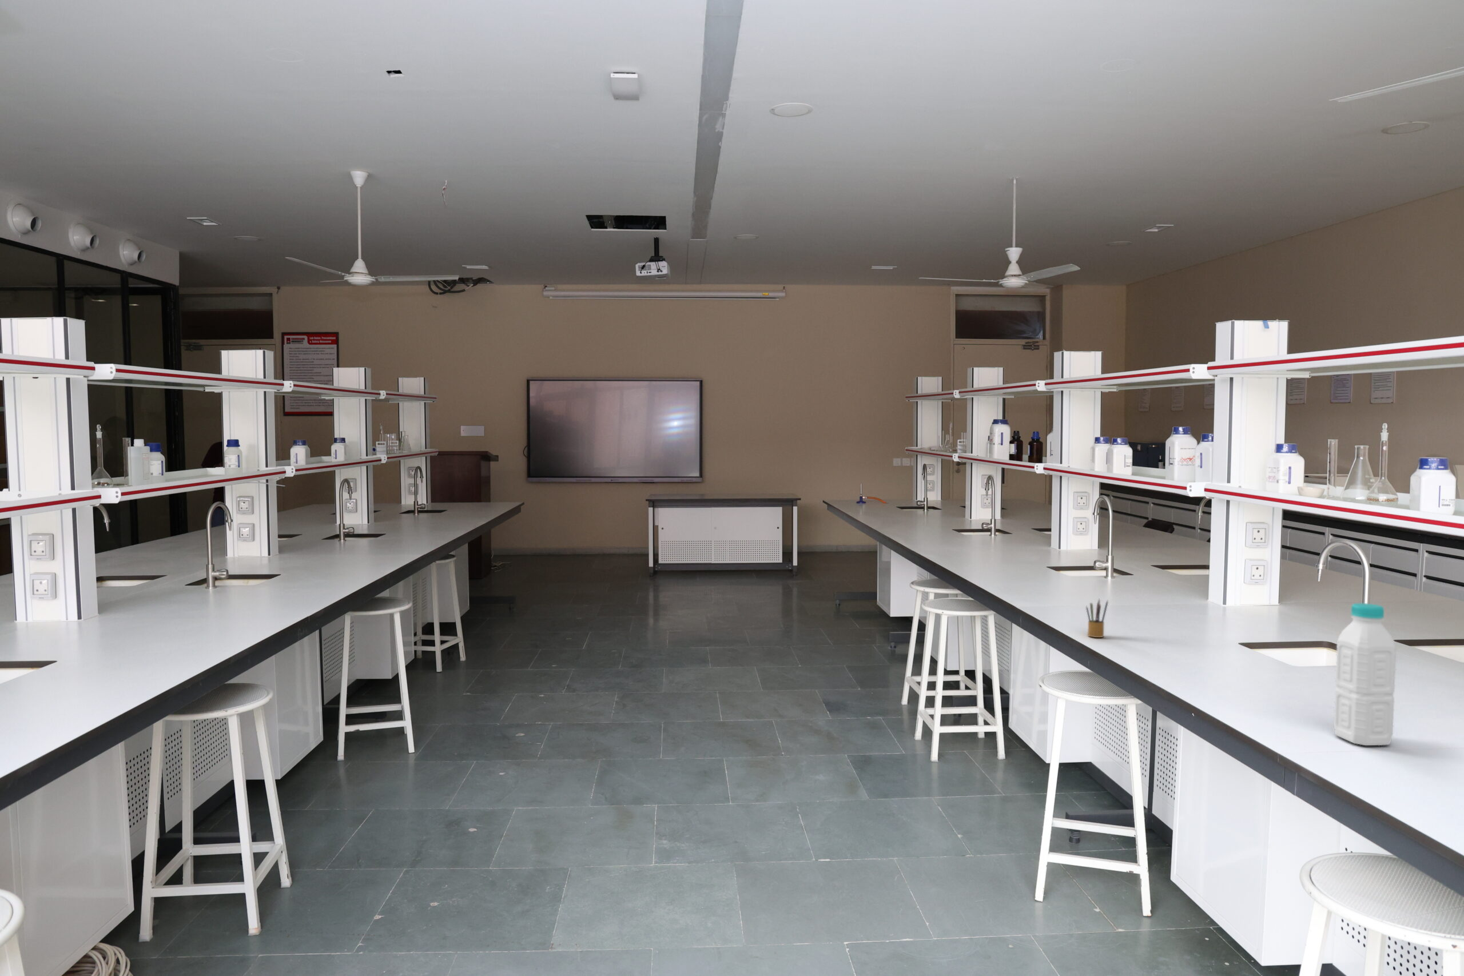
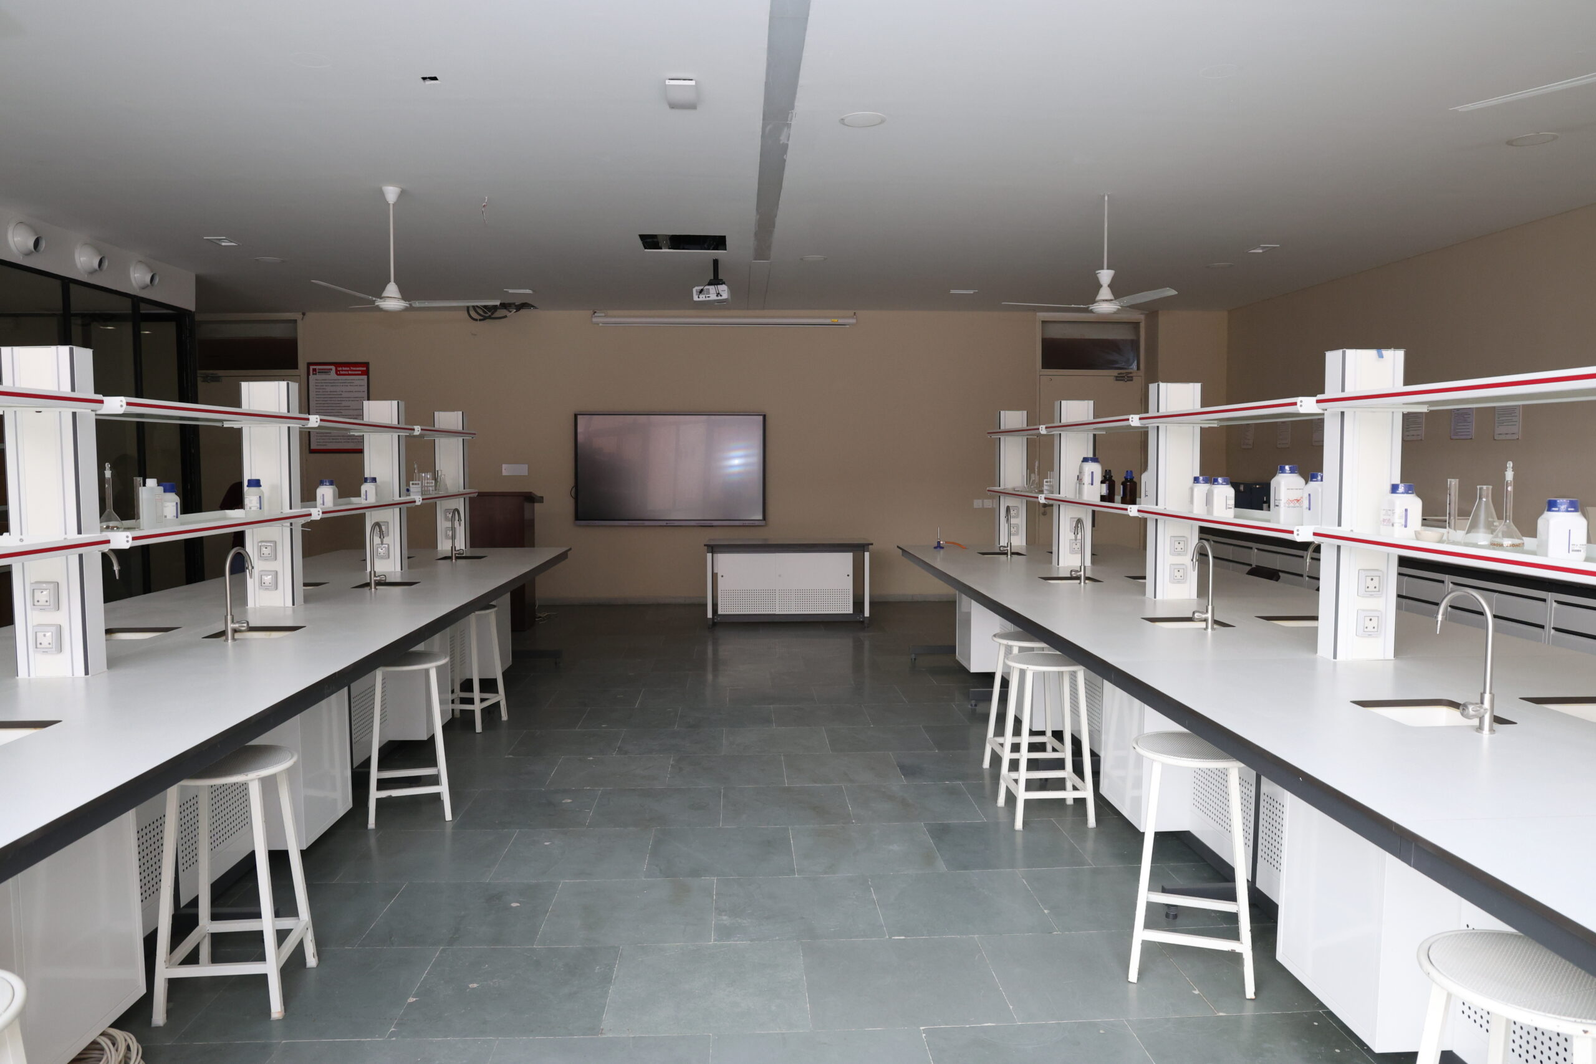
- pencil box [1085,599,1108,638]
- plastic bottle [1333,602,1398,746]
